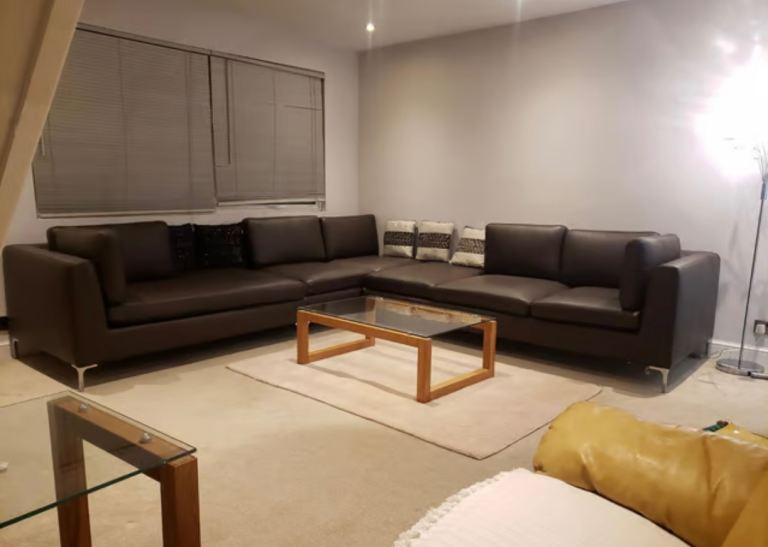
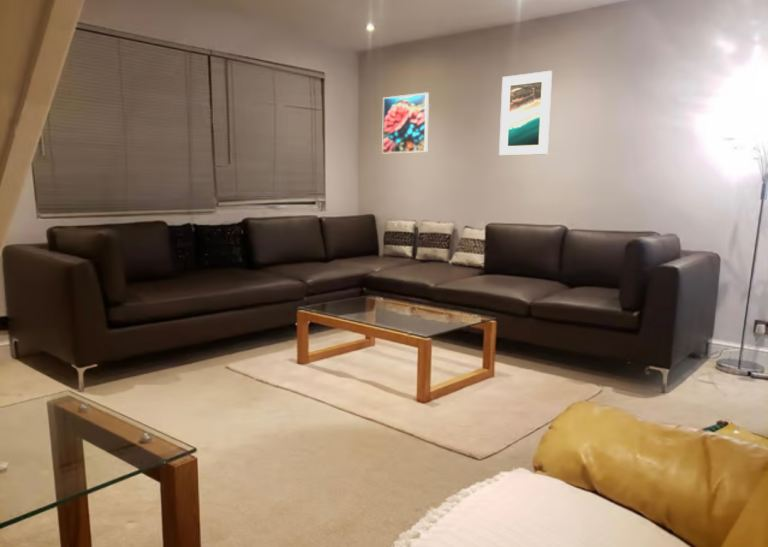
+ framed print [498,70,553,156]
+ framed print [381,91,430,154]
